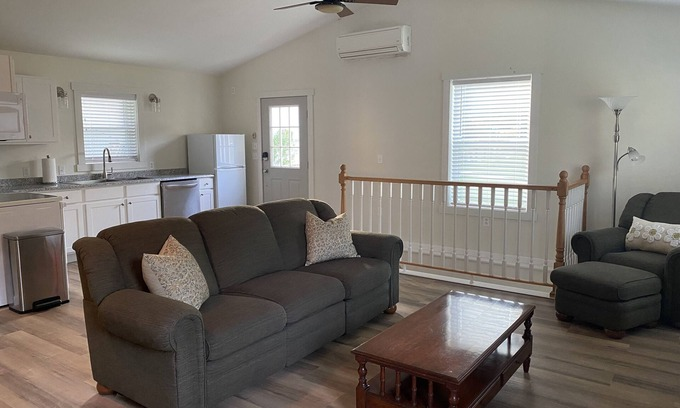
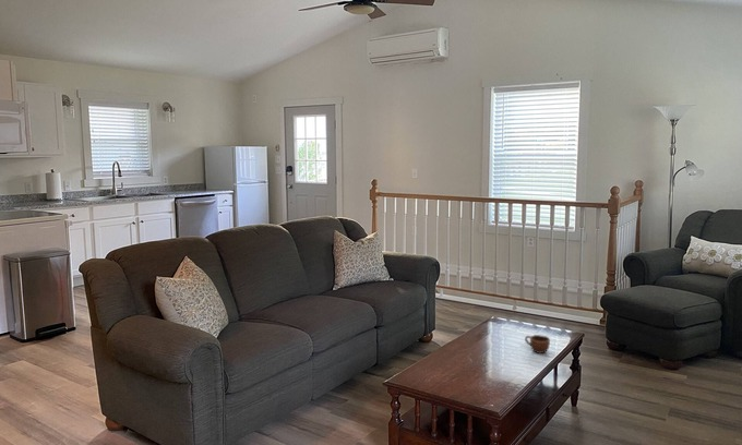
+ mug [524,334,551,354]
